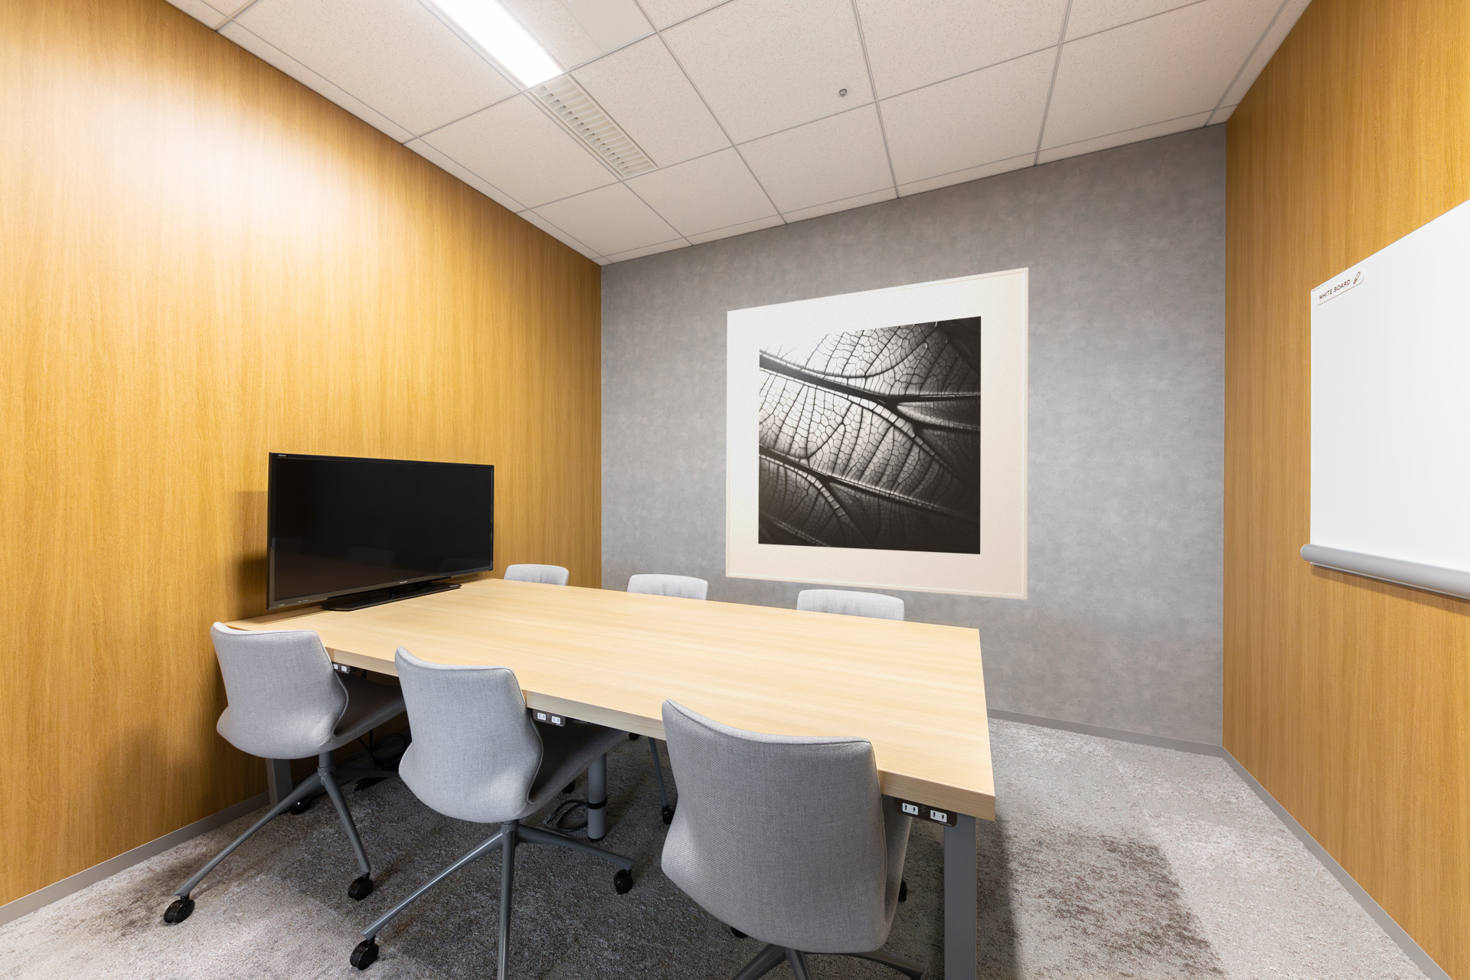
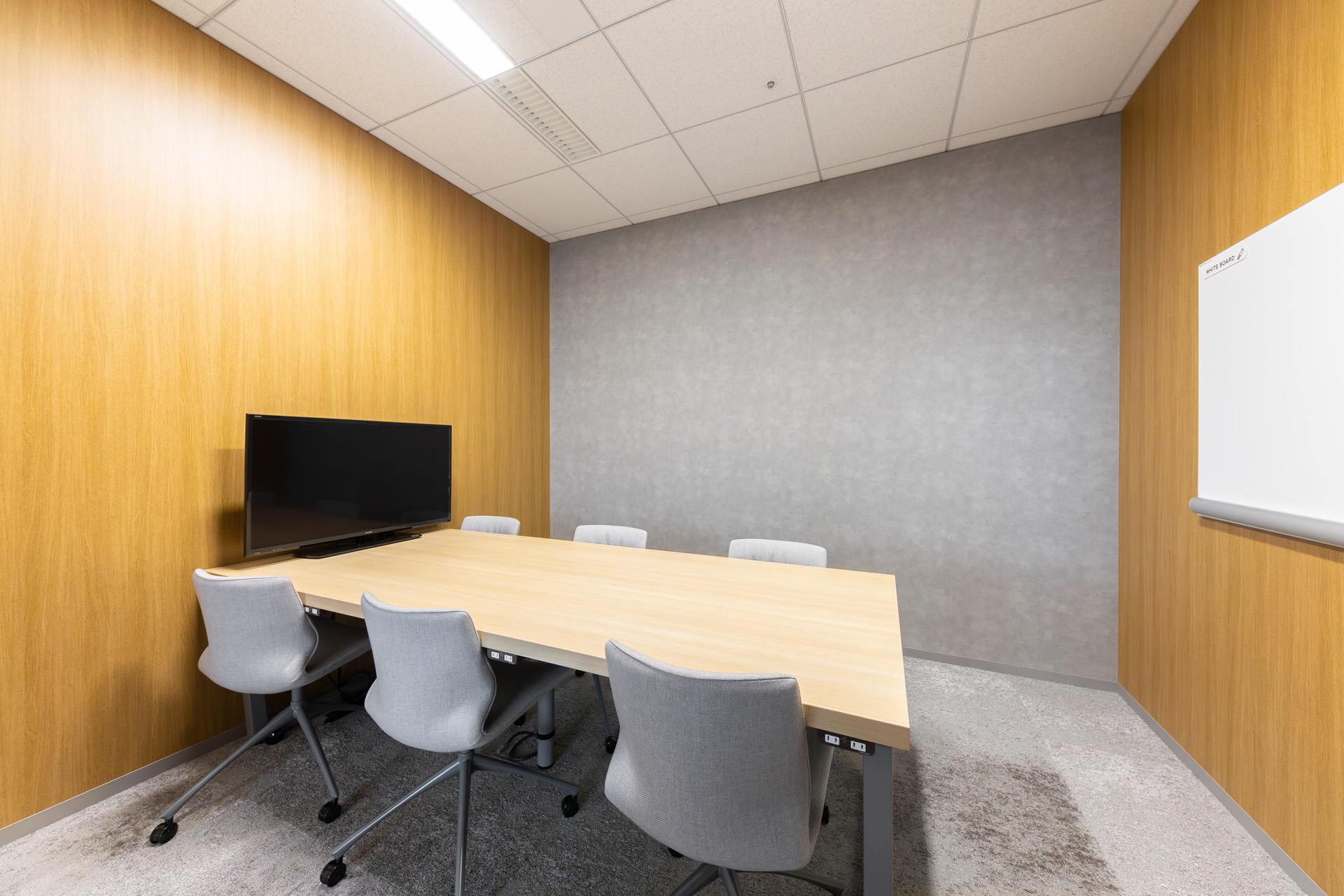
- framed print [725,267,1029,600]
